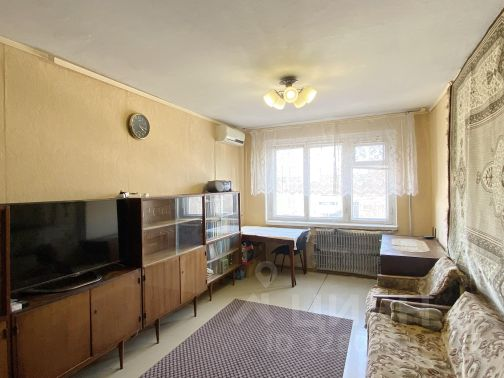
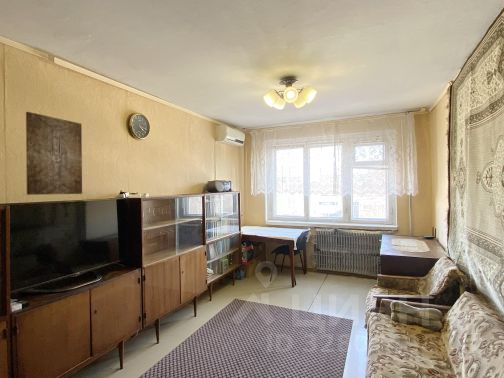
+ wall art [25,111,83,196]
